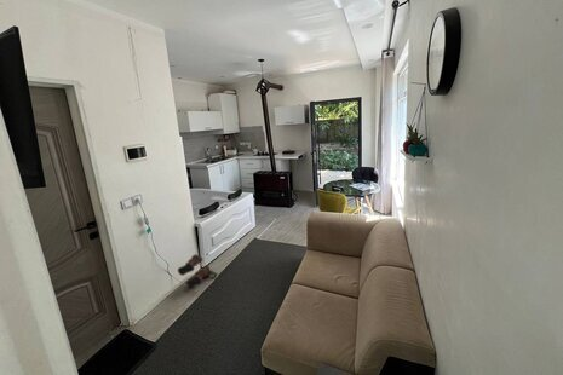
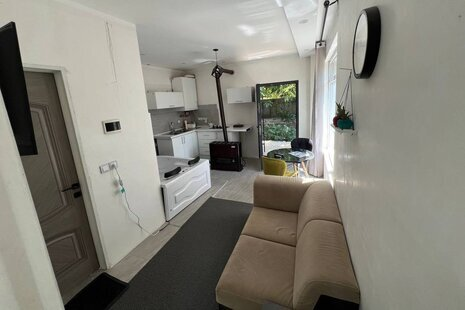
- boots [177,253,218,289]
